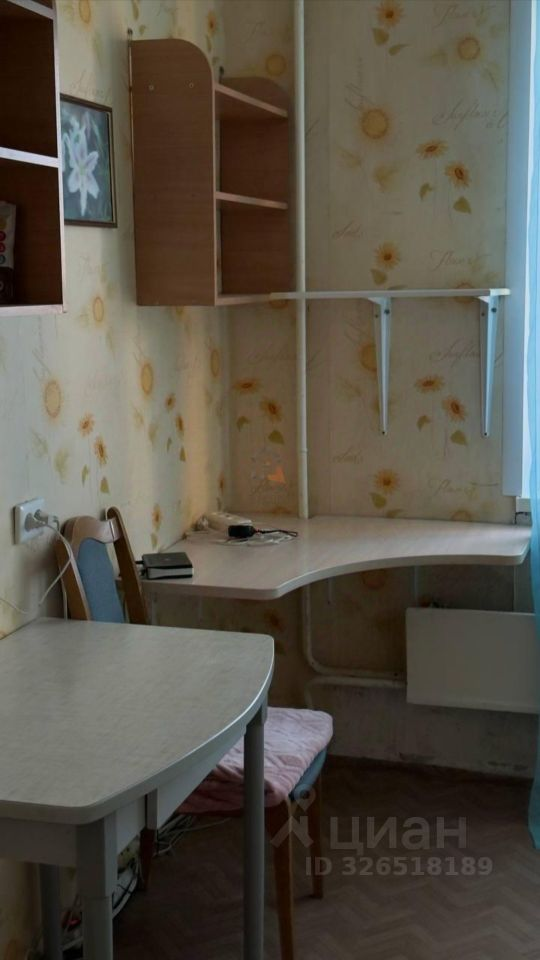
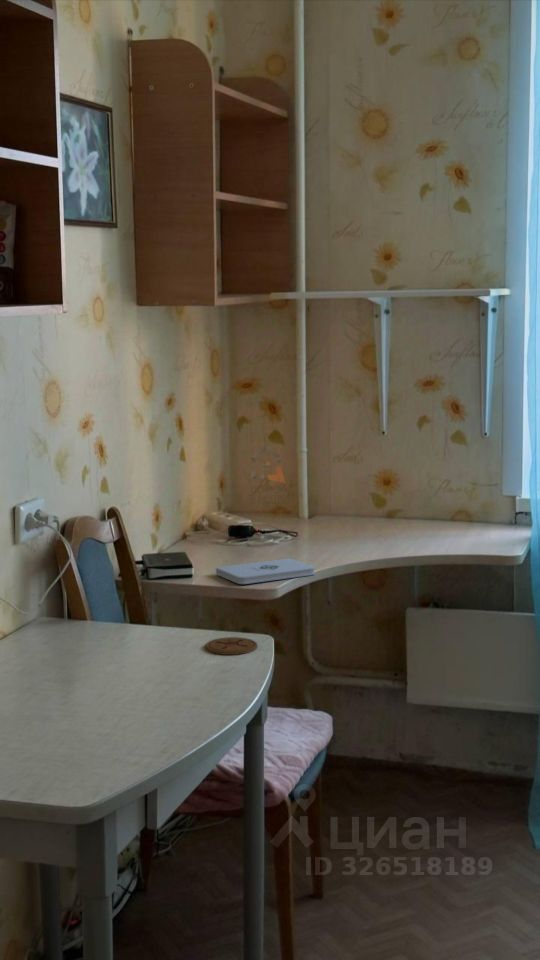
+ notepad [215,557,316,585]
+ coaster [205,636,258,656]
